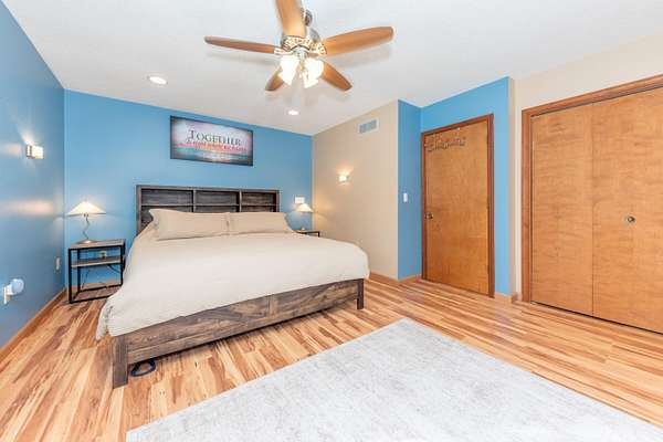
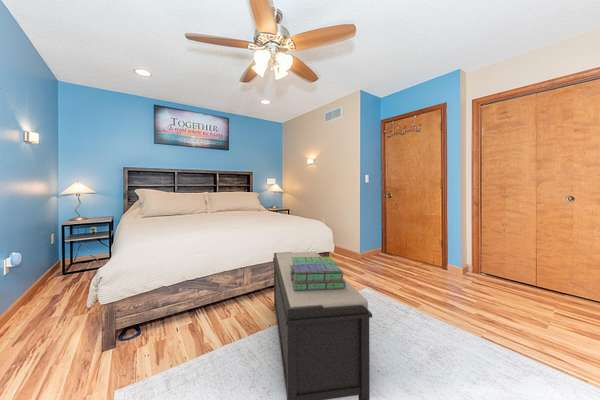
+ stack of books [290,256,346,291]
+ bench [272,251,373,400]
